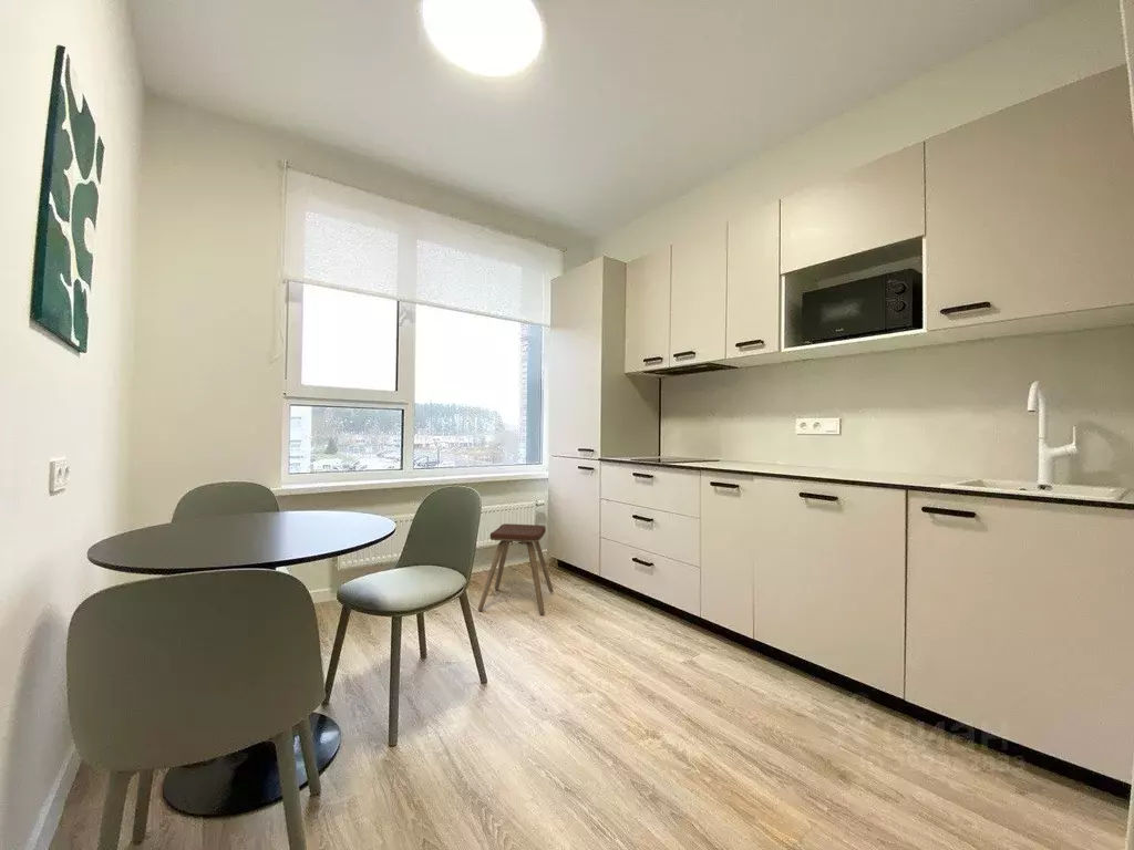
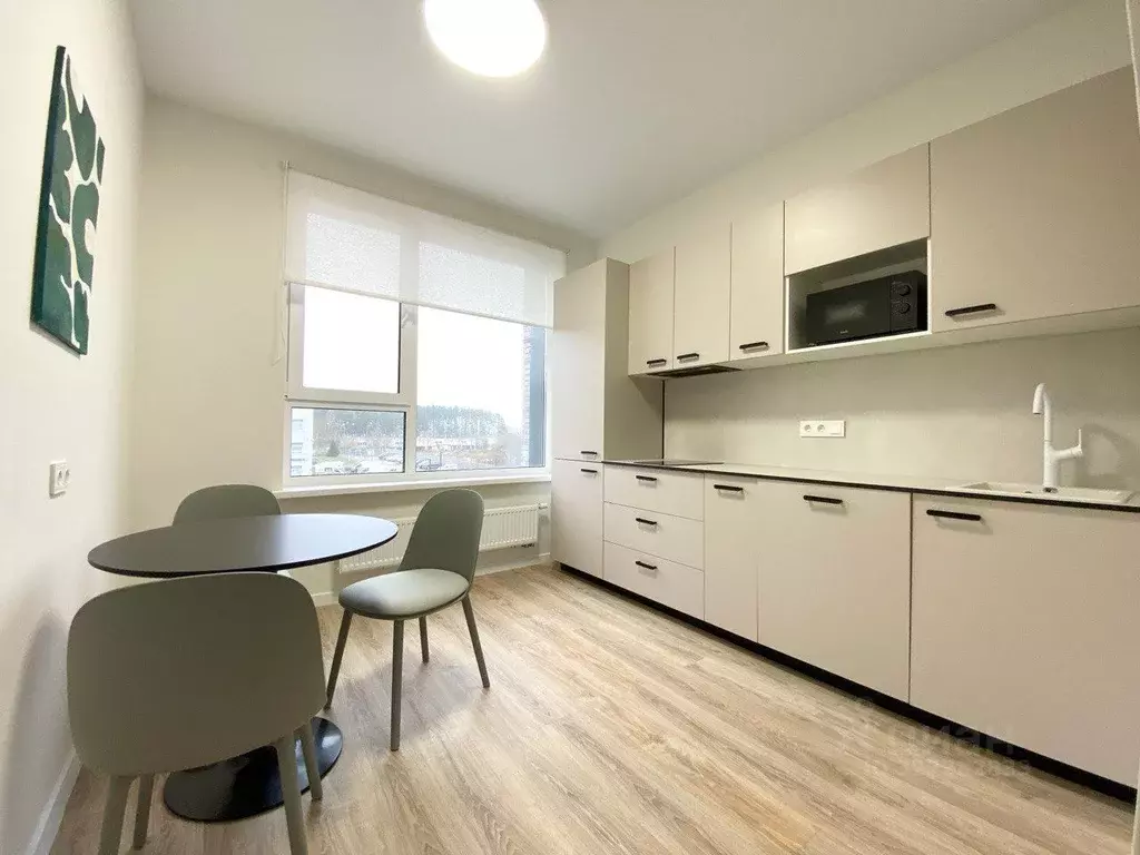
- music stool [477,522,555,615]
